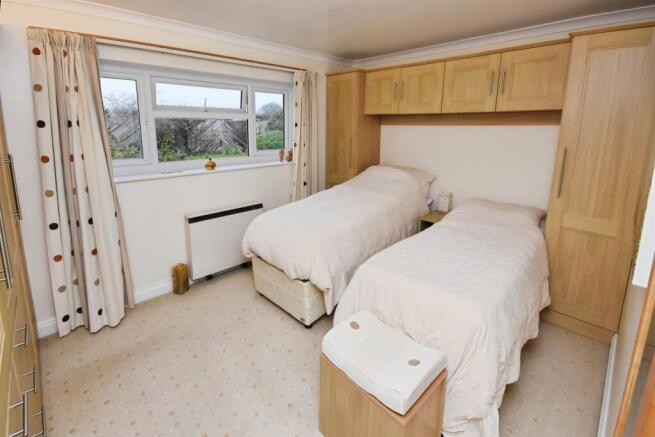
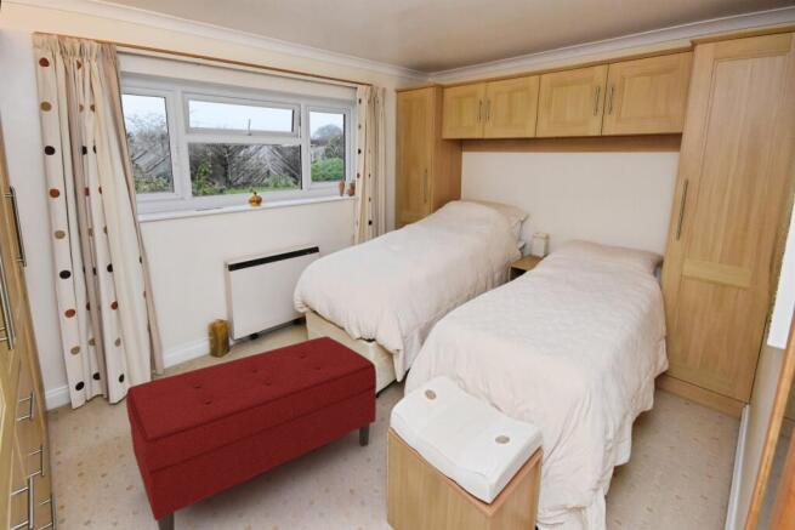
+ bench [125,335,377,530]
